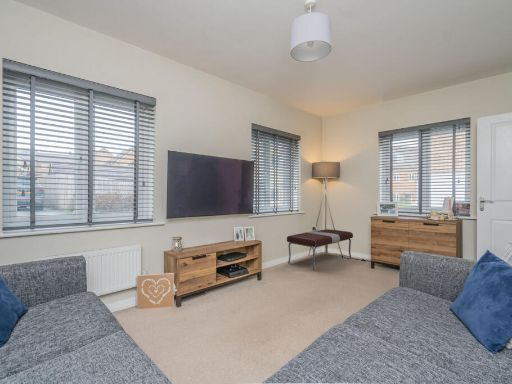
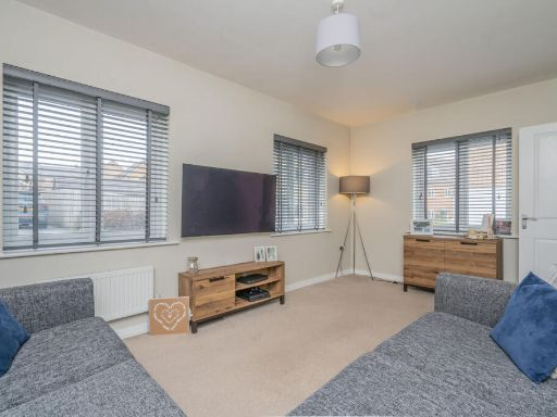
- bench [286,228,354,271]
